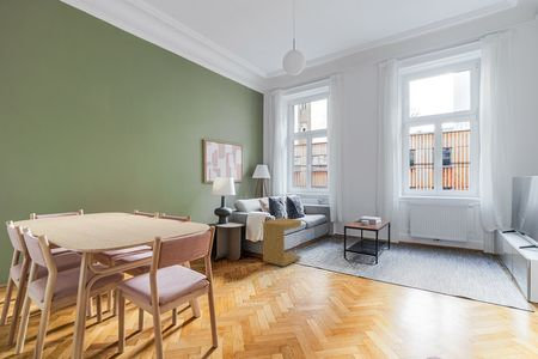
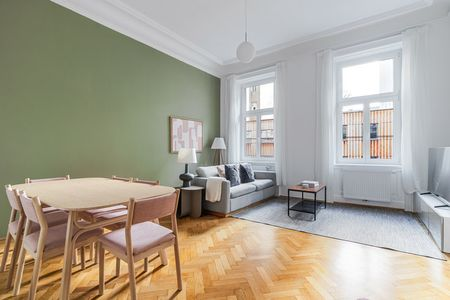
- side table [262,217,302,268]
